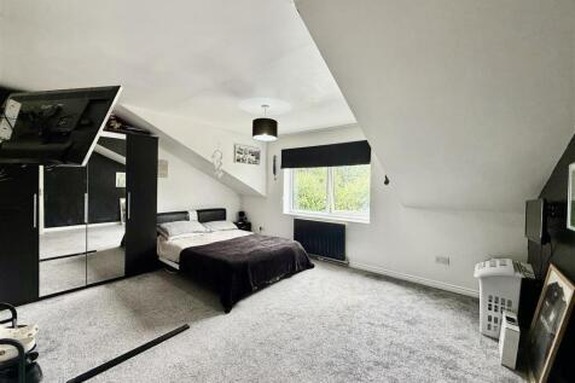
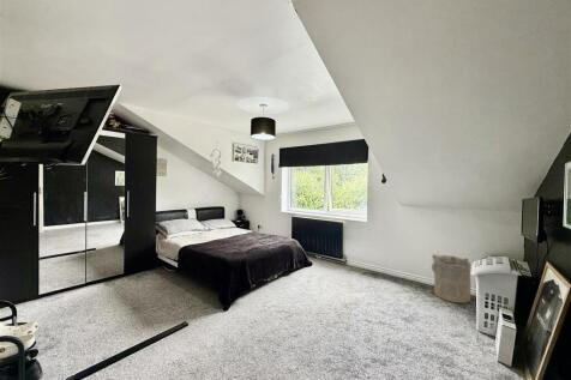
+ laundry hamper [431,254,471,304]
